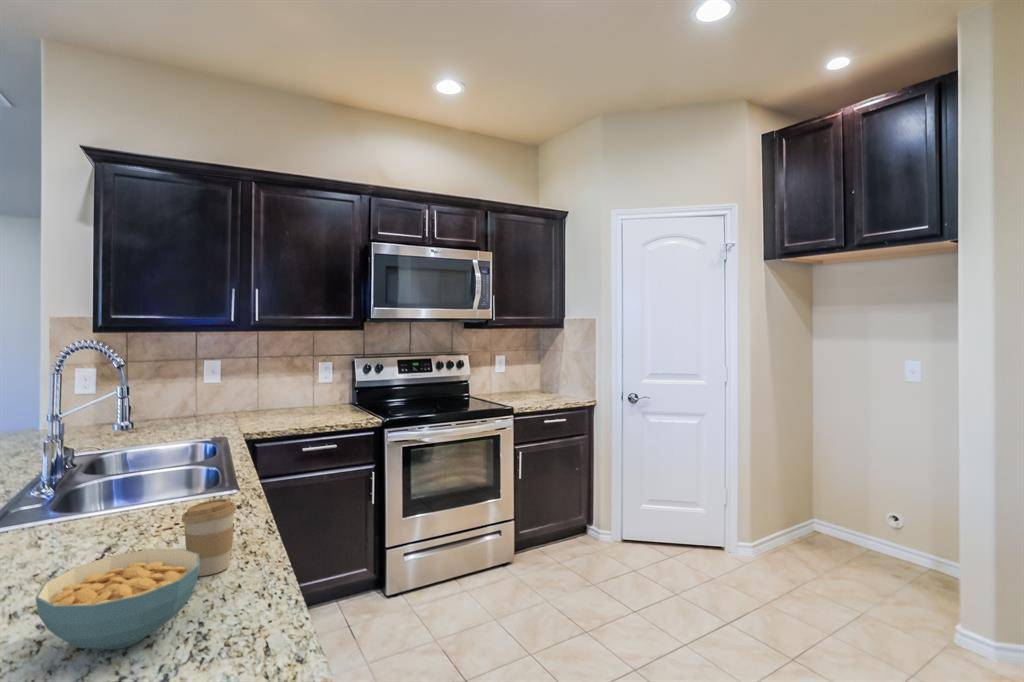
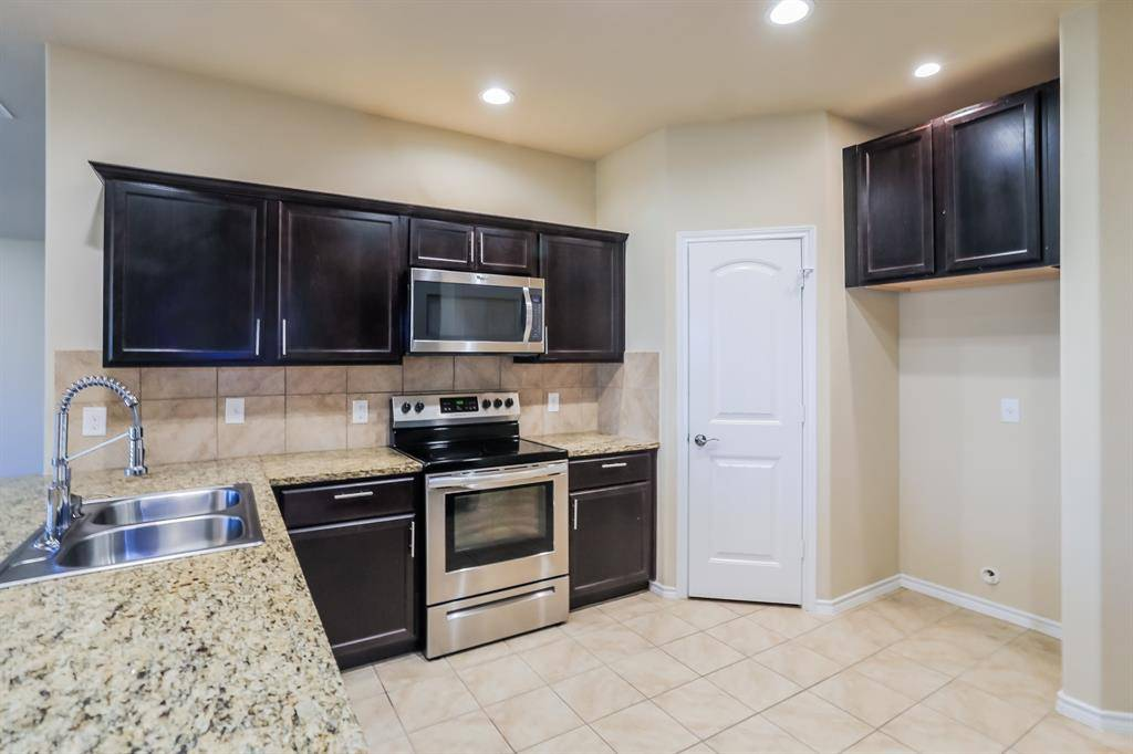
- cereal bowl [34,548,199,651]
- coffee cup [181,498,237,577]
